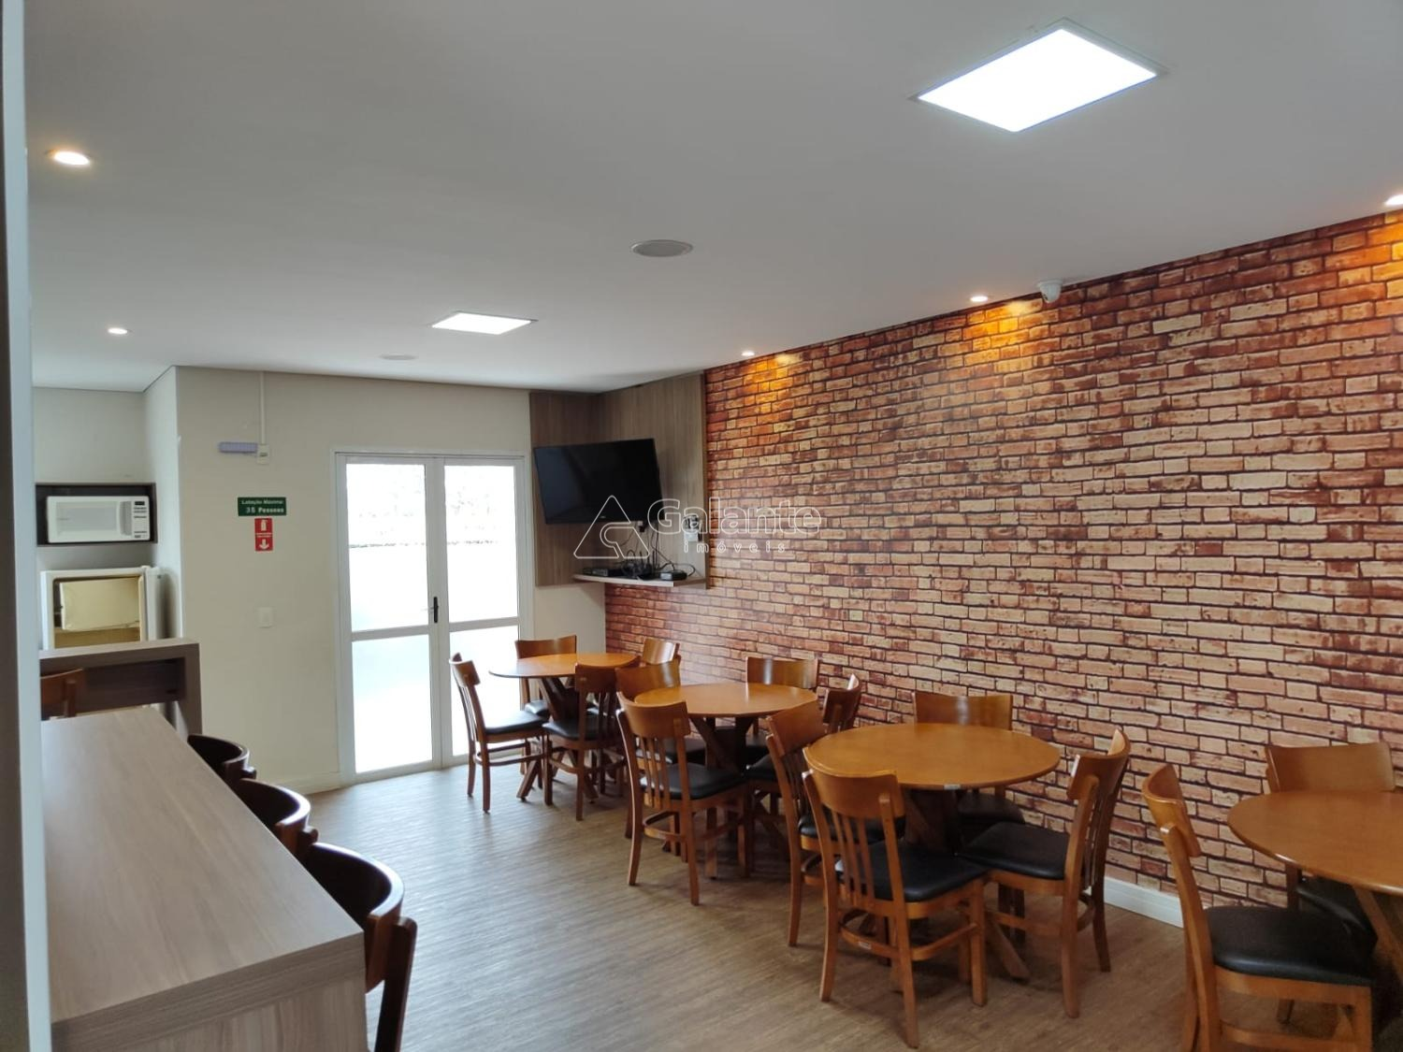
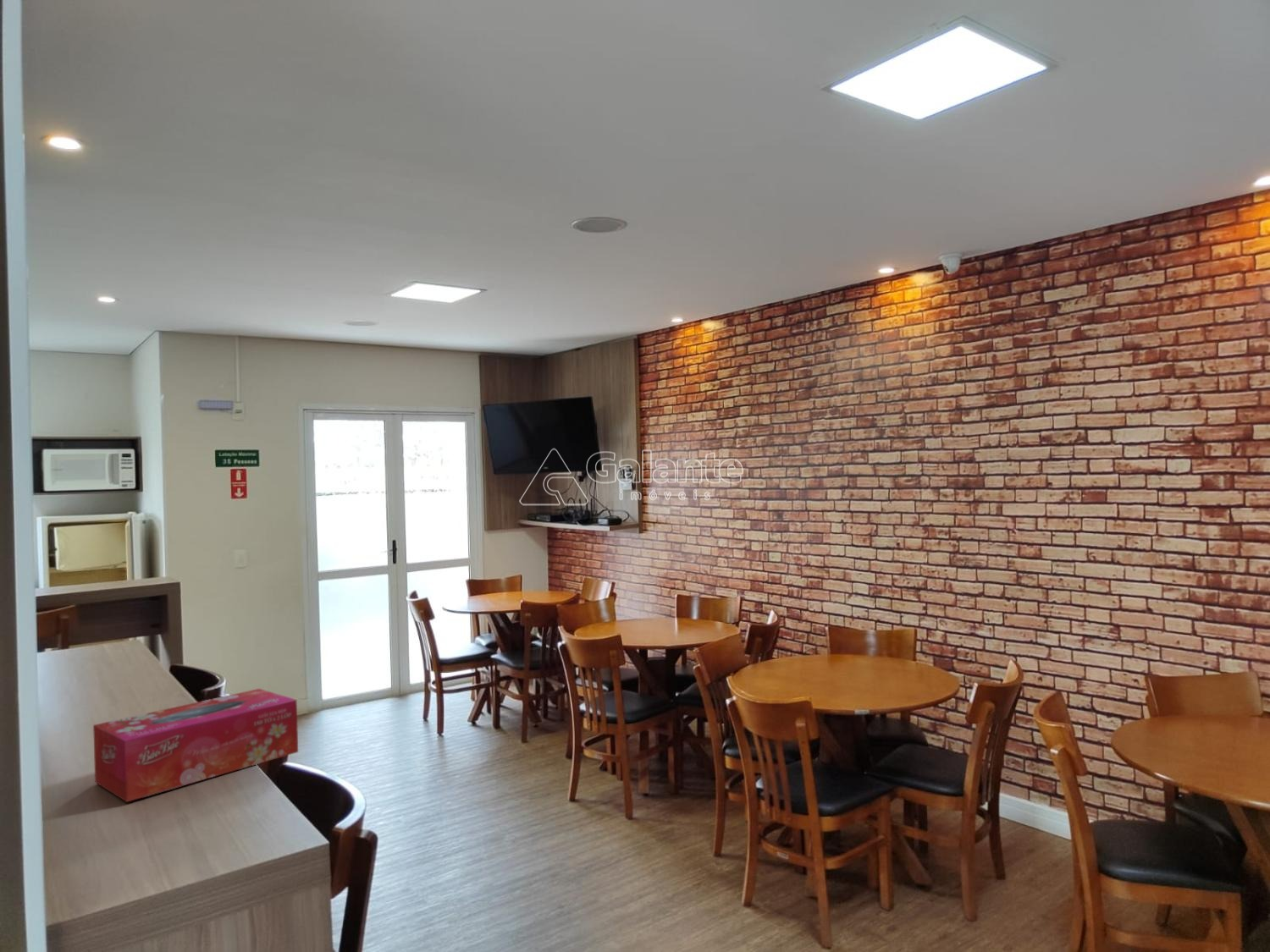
+ tissue box [92,688,299,803]
